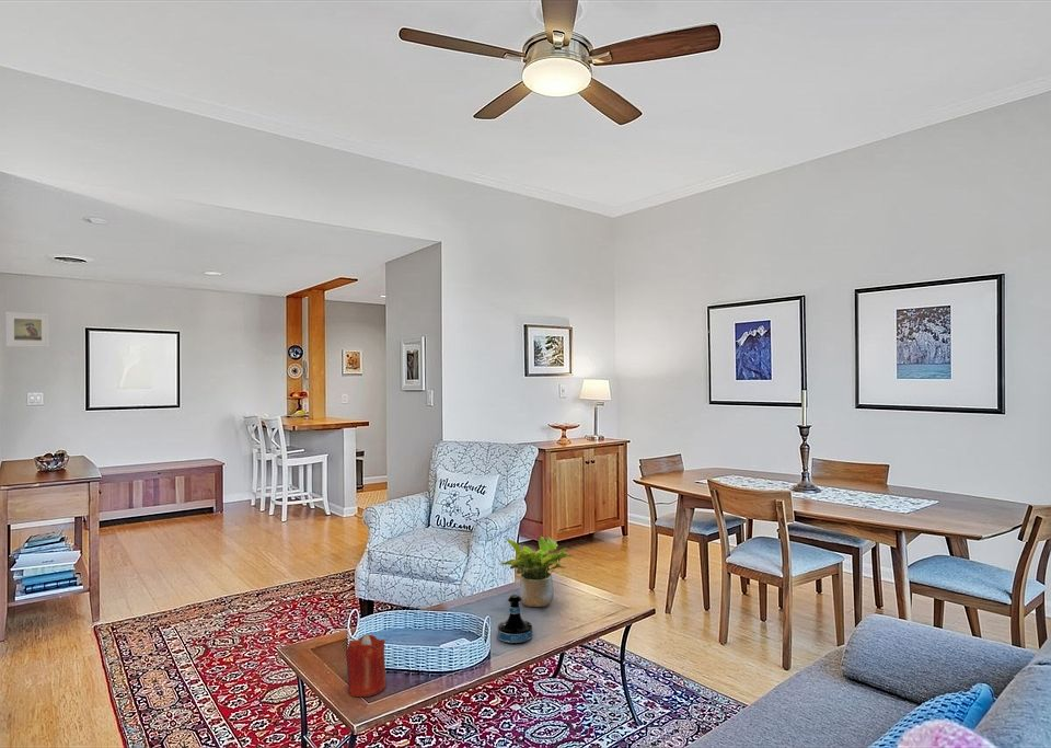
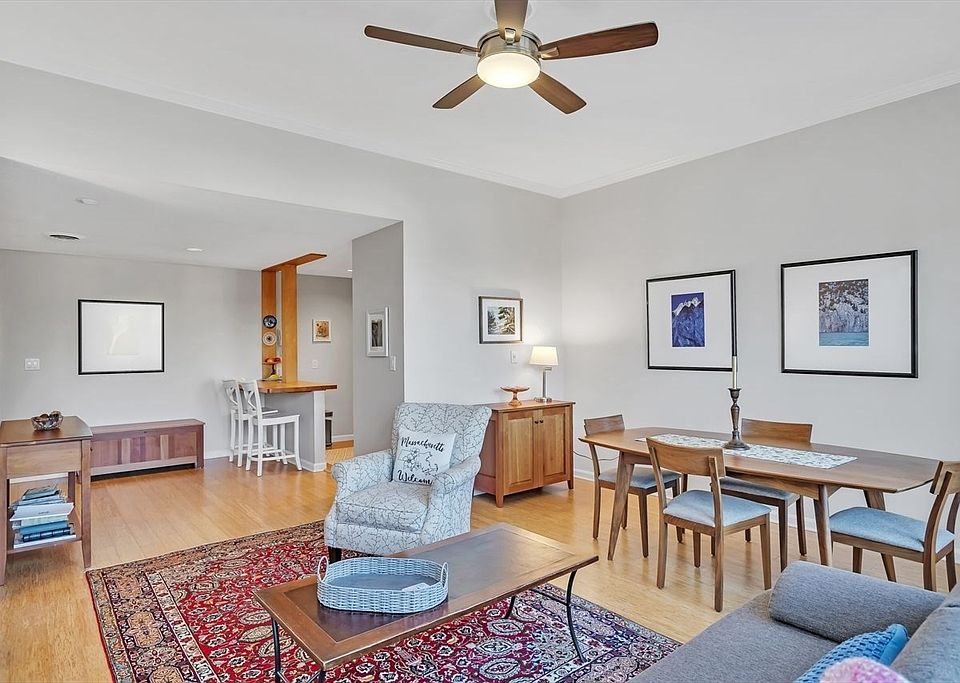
- potted plant [498,536,574,608]
- tequila bottle [496,594,533,646]
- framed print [5,311,50,348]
- candle [345,633,386,698]
